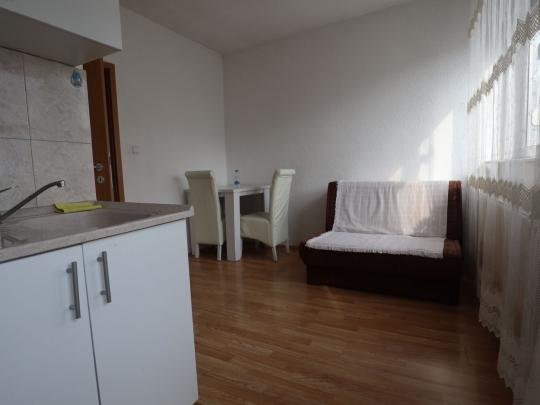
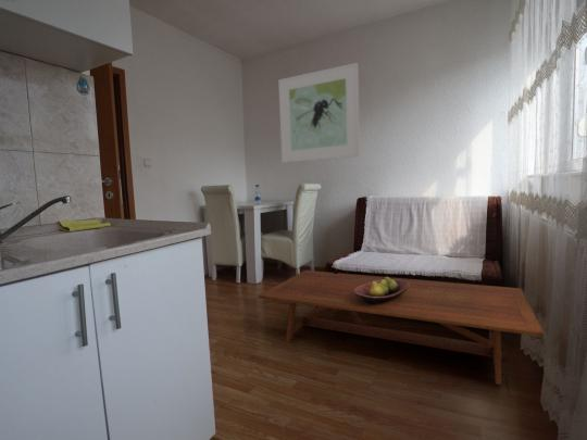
+ fruit bowl [353,276,410,304]
+ coffee table [257,269,545,386]
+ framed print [277,62,361,164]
